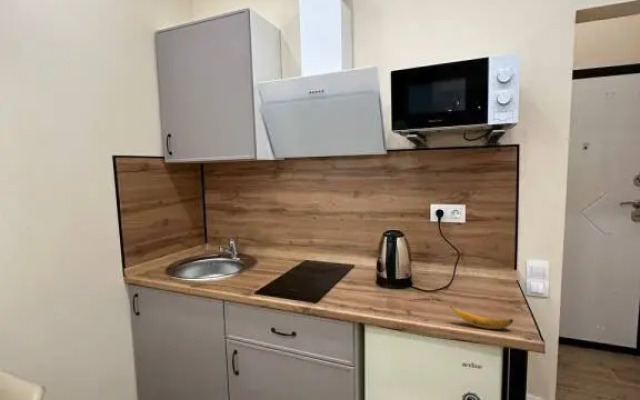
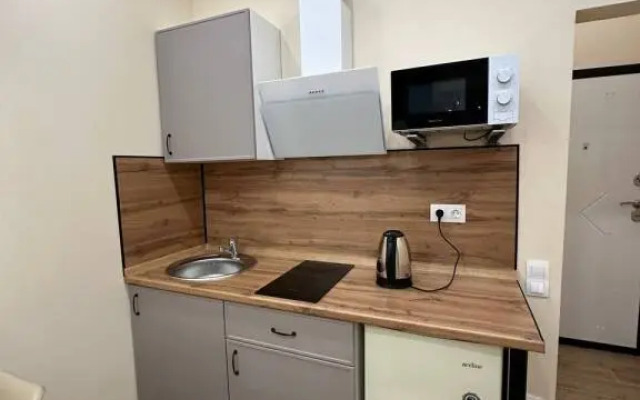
- banana [449,305,514,330]
